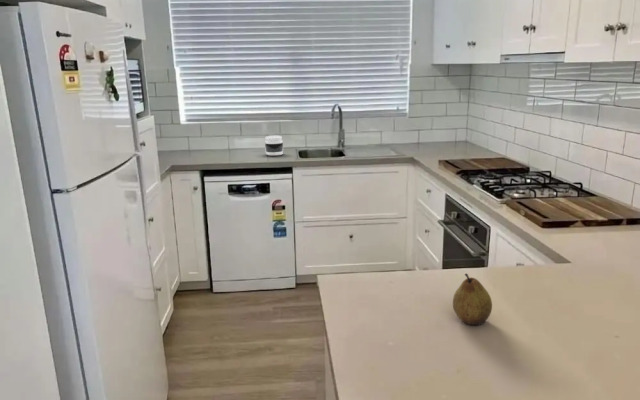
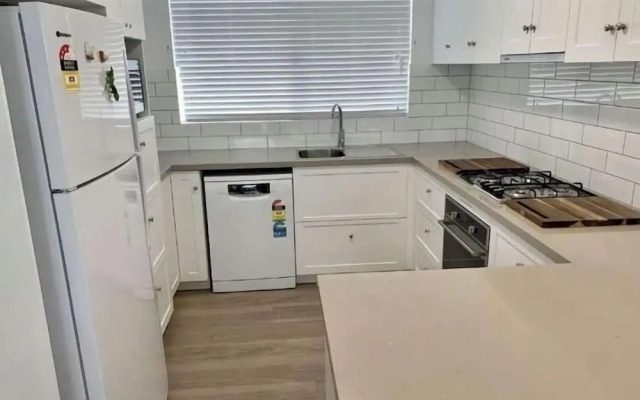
- jar [264,135,284,156]
- fruit [452,273,493,326]
